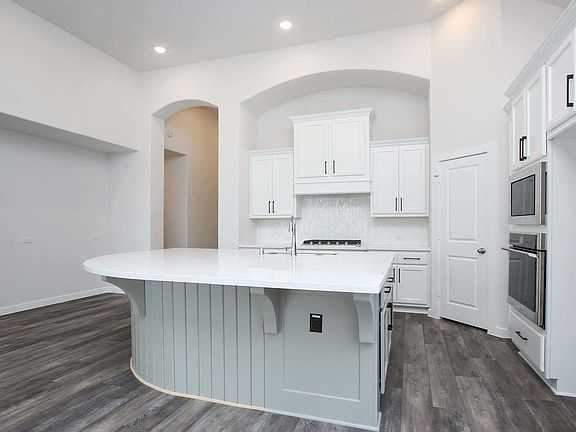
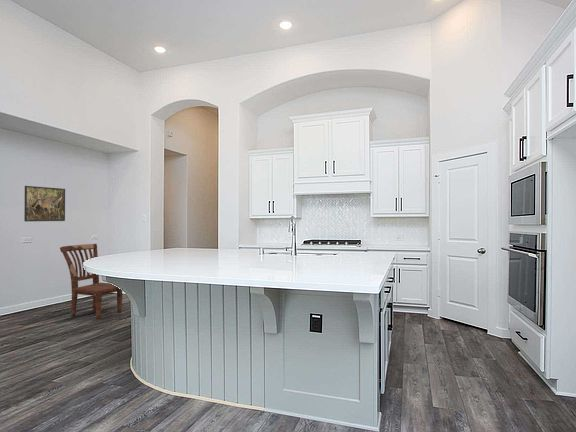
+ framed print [23,185,66,222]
+ dining chair [59,243,123,321]
